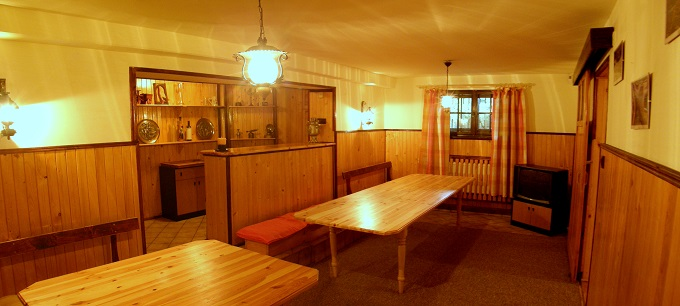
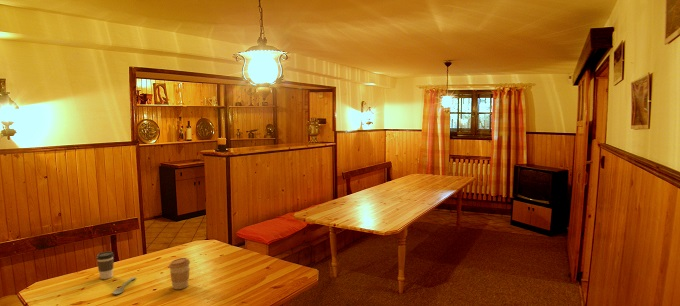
+ coffee cup [168,257,191,290]
+ spoon [112,276,137,295]
+ coffee cup [96,251,115,280]
